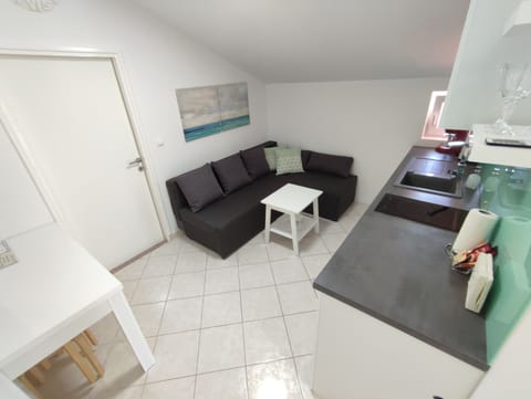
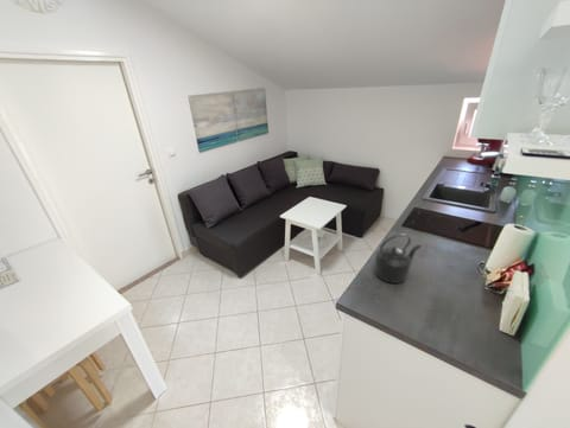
+ kettle [374,234,423,285]
